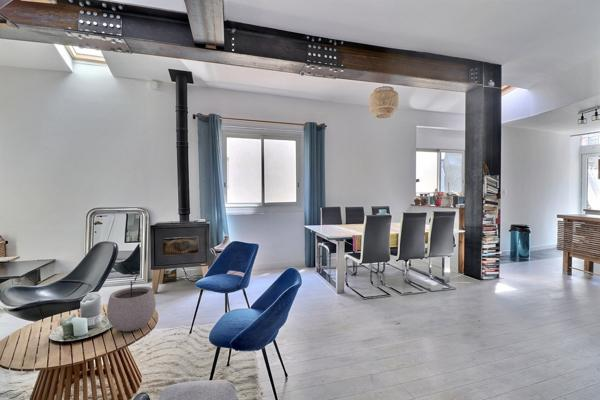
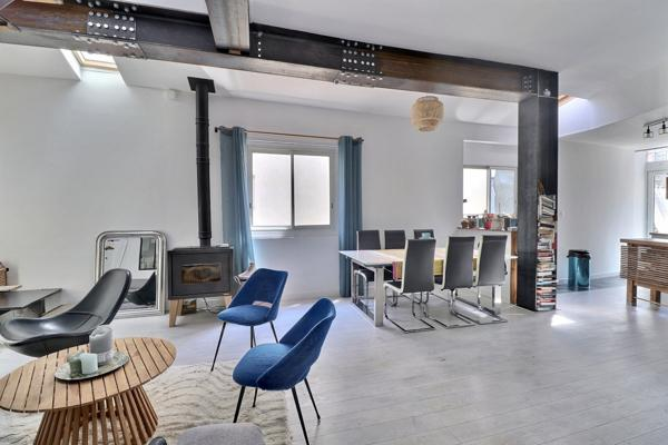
- plant pot [106,275,157,332]
